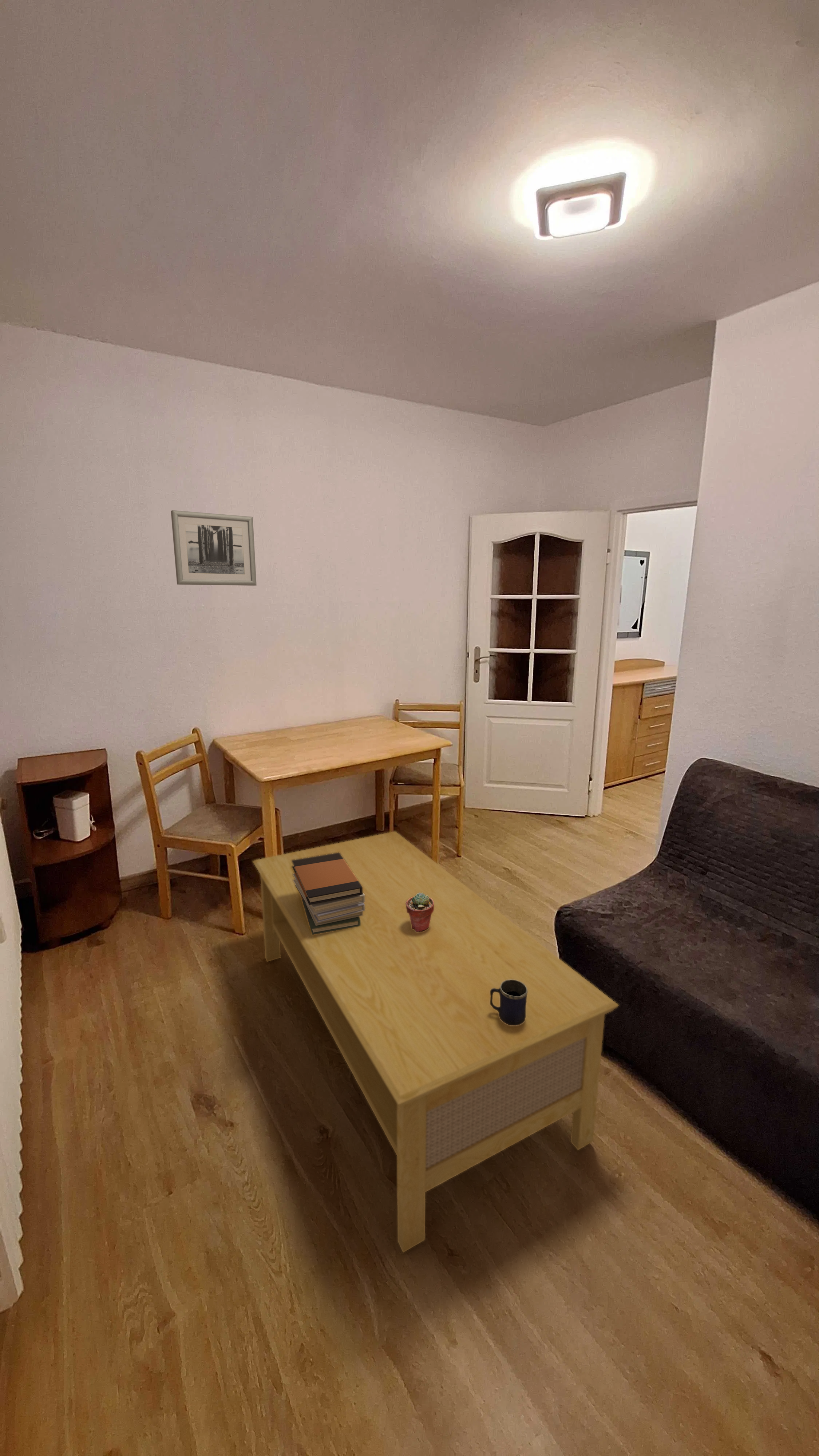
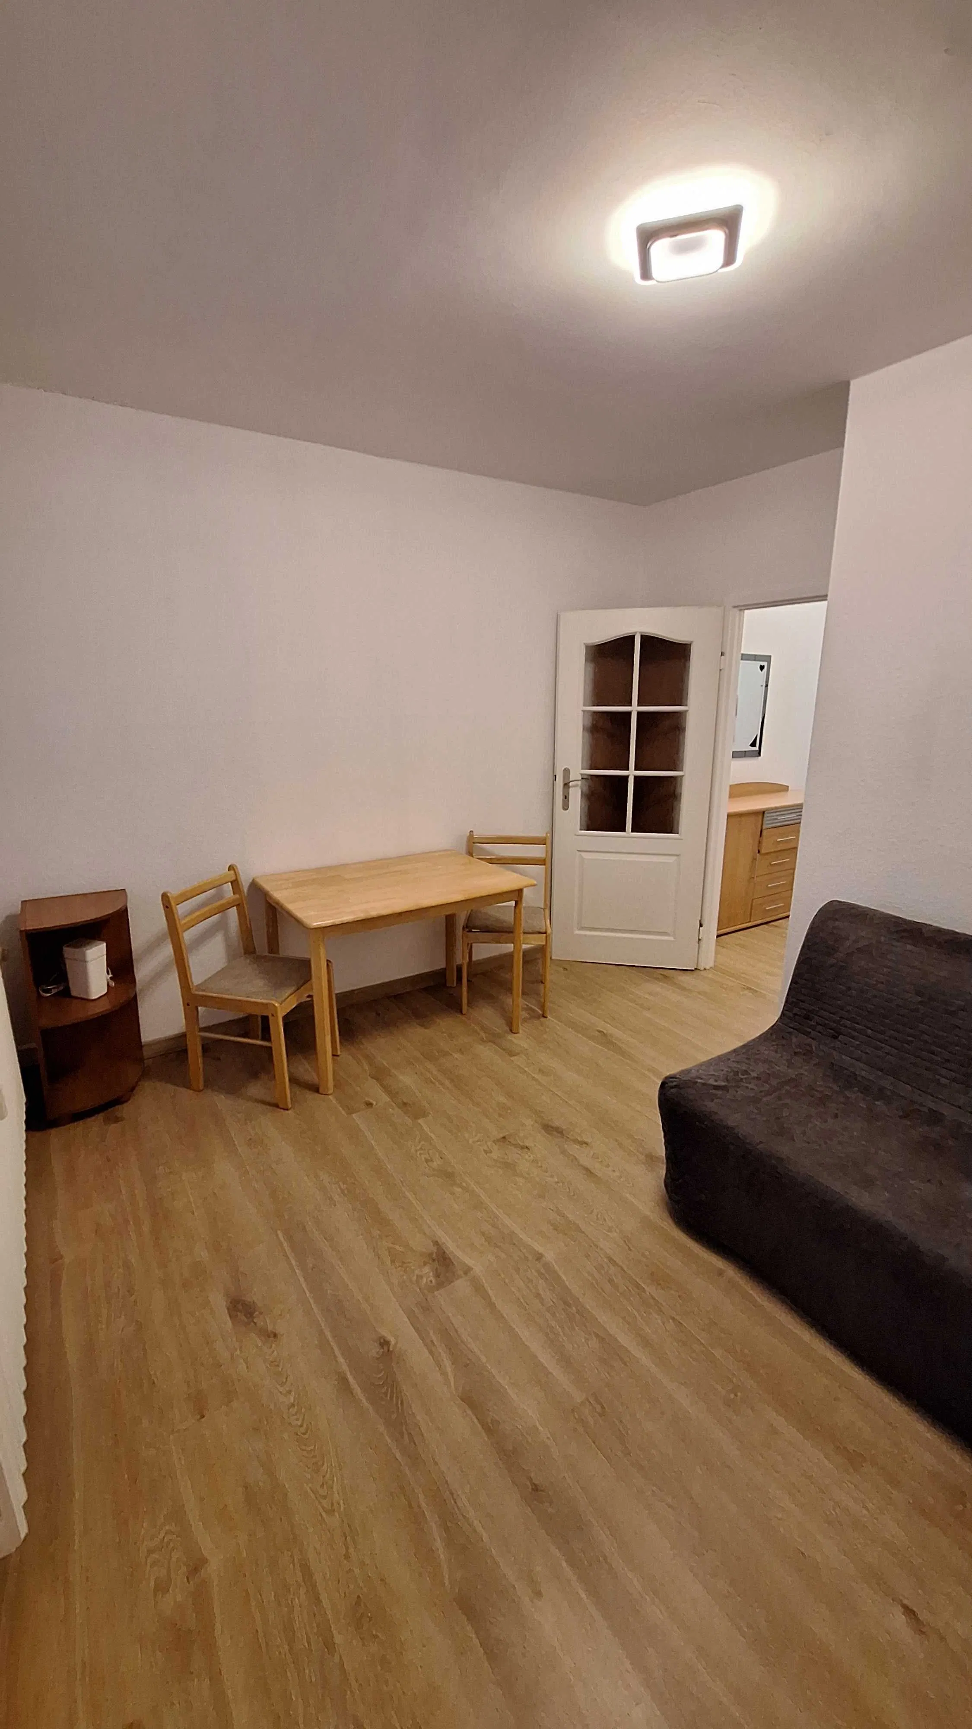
- potted succulent [405,893,434,932]
- mug [490,979,528,1025]
- book stack [292,852,365,935]
- coffee table [252,831,620,1253]
- wall art [170,510,257,586]
